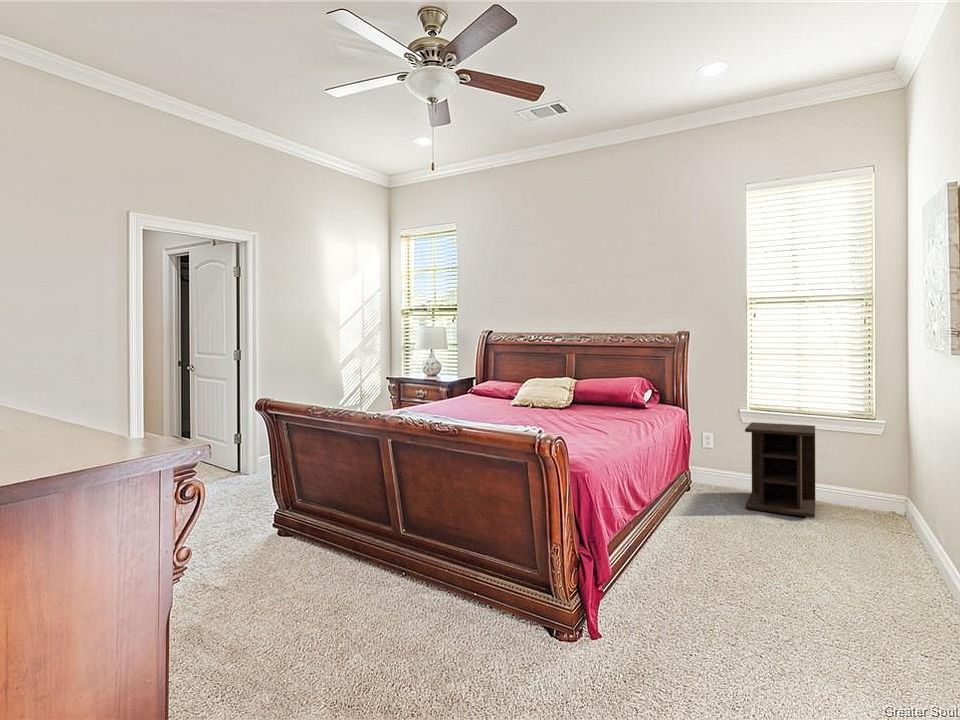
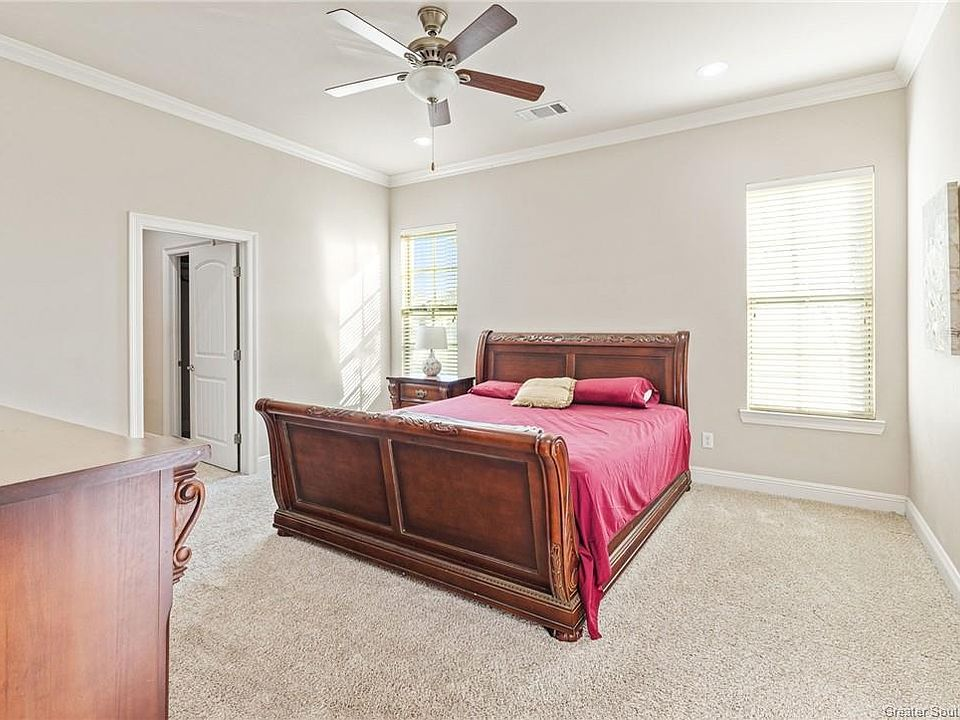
- nightstand [744,421,816,518]
